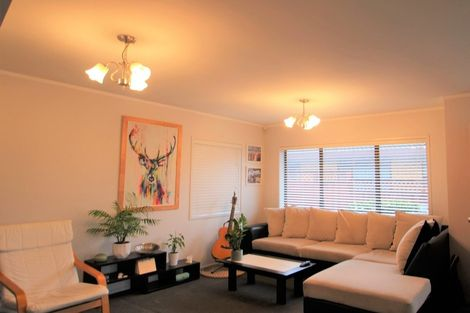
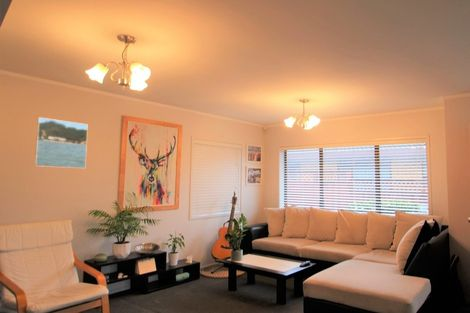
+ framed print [34,116,89,169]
